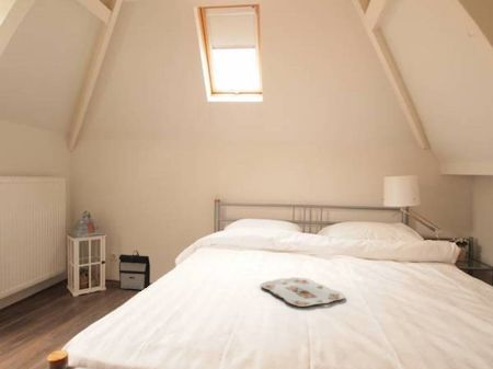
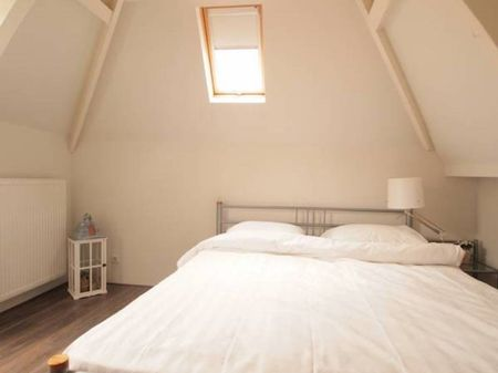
- backpack [118,250,151,291]
- serving tray [260,277,346,308]
